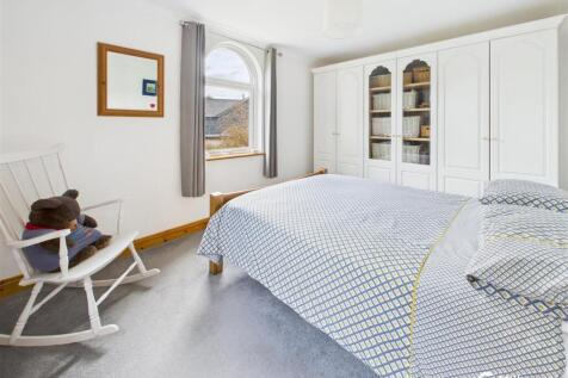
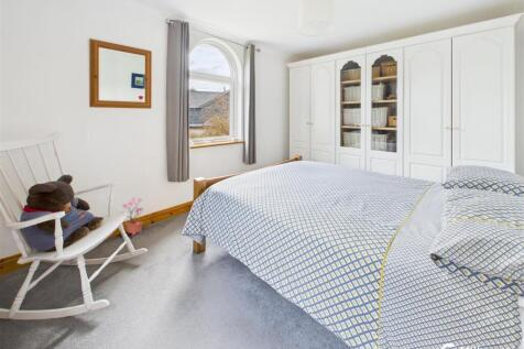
+ potted plant [119,196,144,236]
